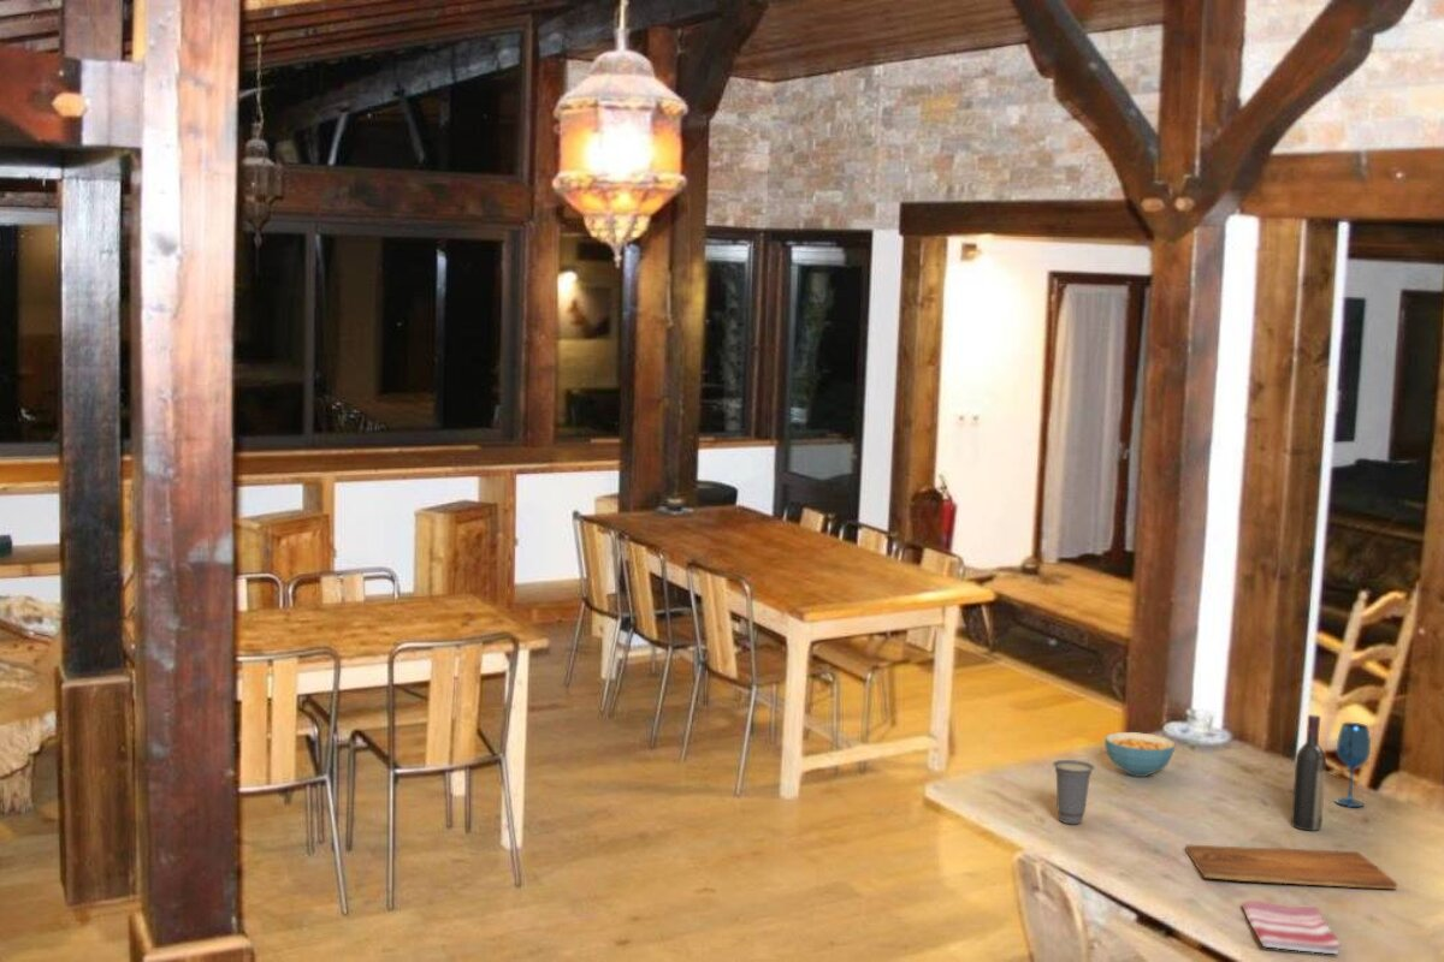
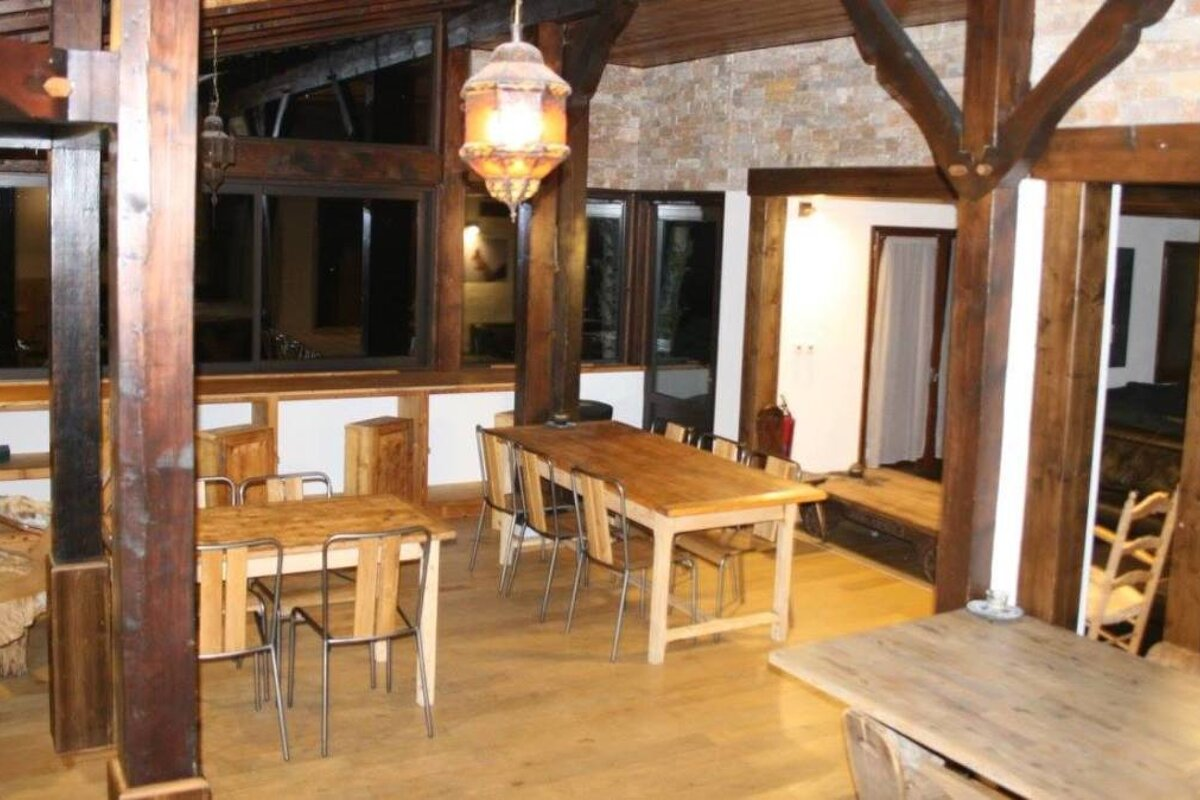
- cup [1052,759,1096,825]
- cutting board [1184,844,1398,890]
- wineglass [1333,721,1372,808]
- cereal bowl [1103,731,1177,778]
- wine bottle [1290,713,1327,832]
- dish towel [1241,899,1342,956]
